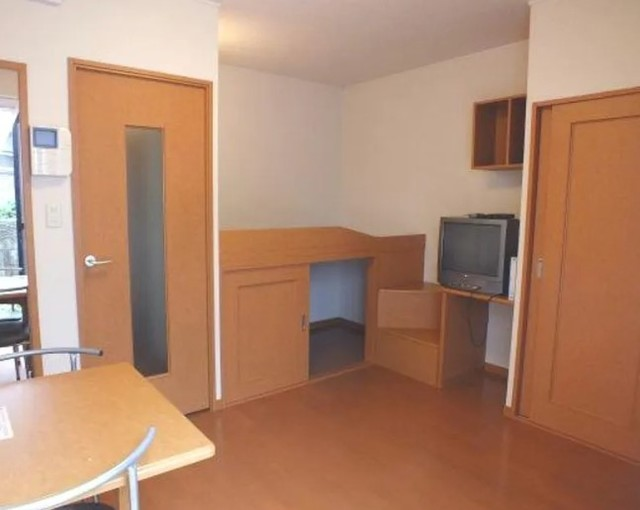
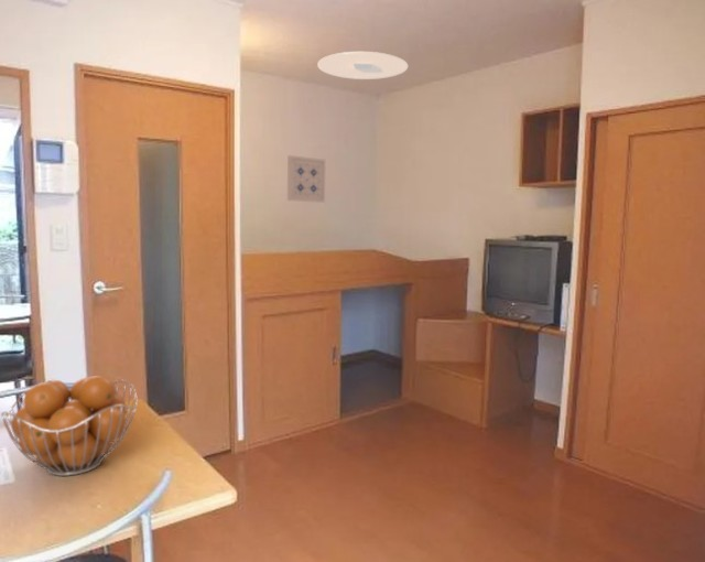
+ fruit basket [0,375,139,477]
+ wall art [286,154,326,204]
+ ceiling light [316,51,409,80]
